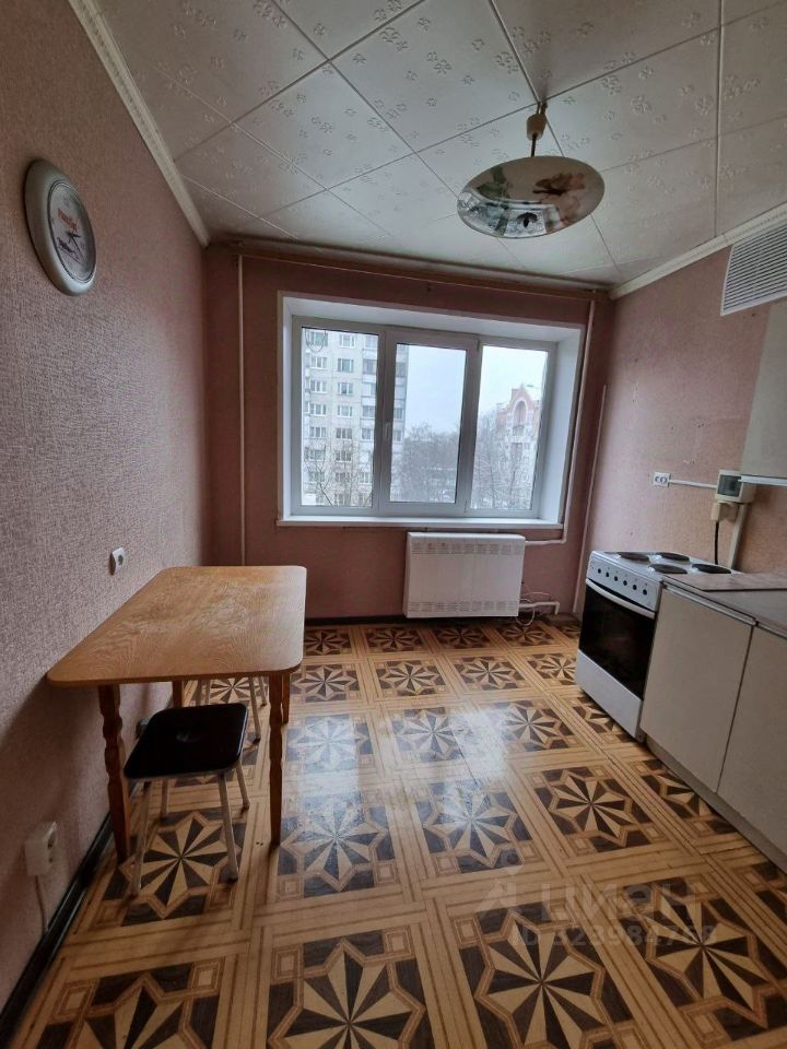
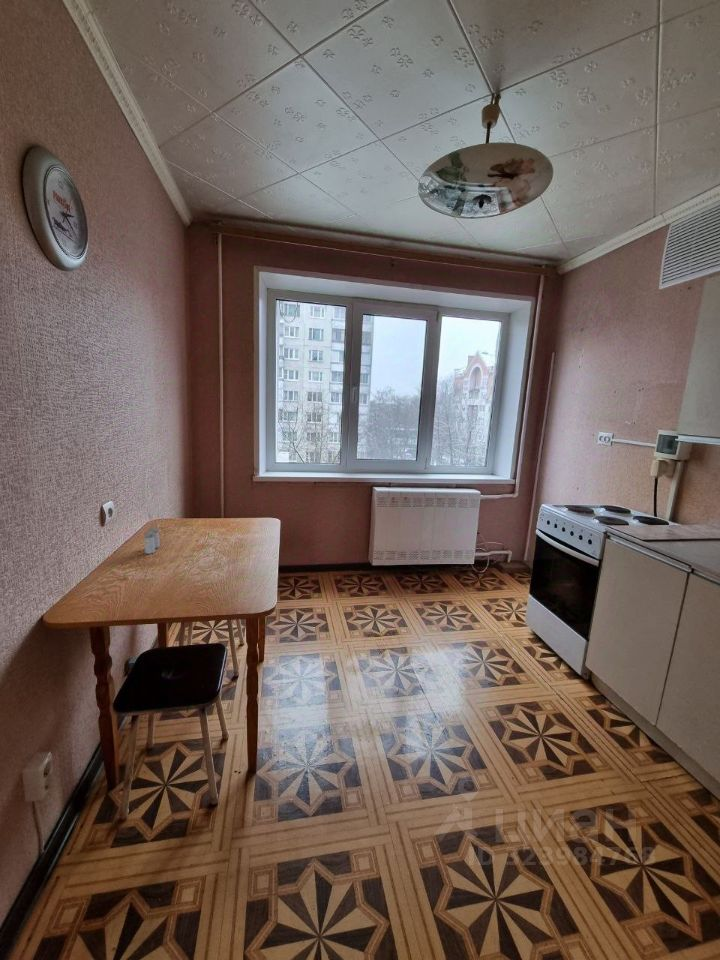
+ salt and pepper shaker [143,526,161,555]
